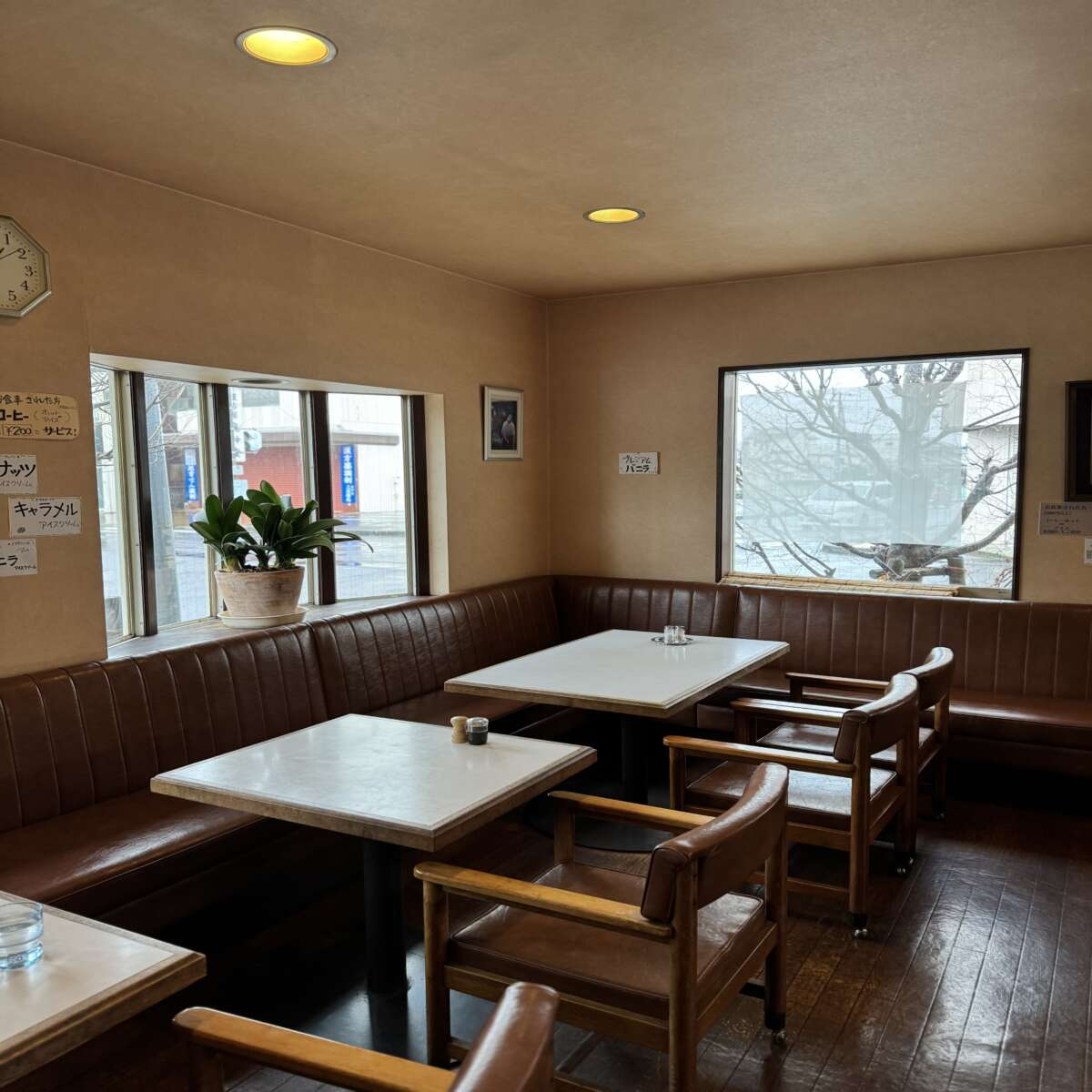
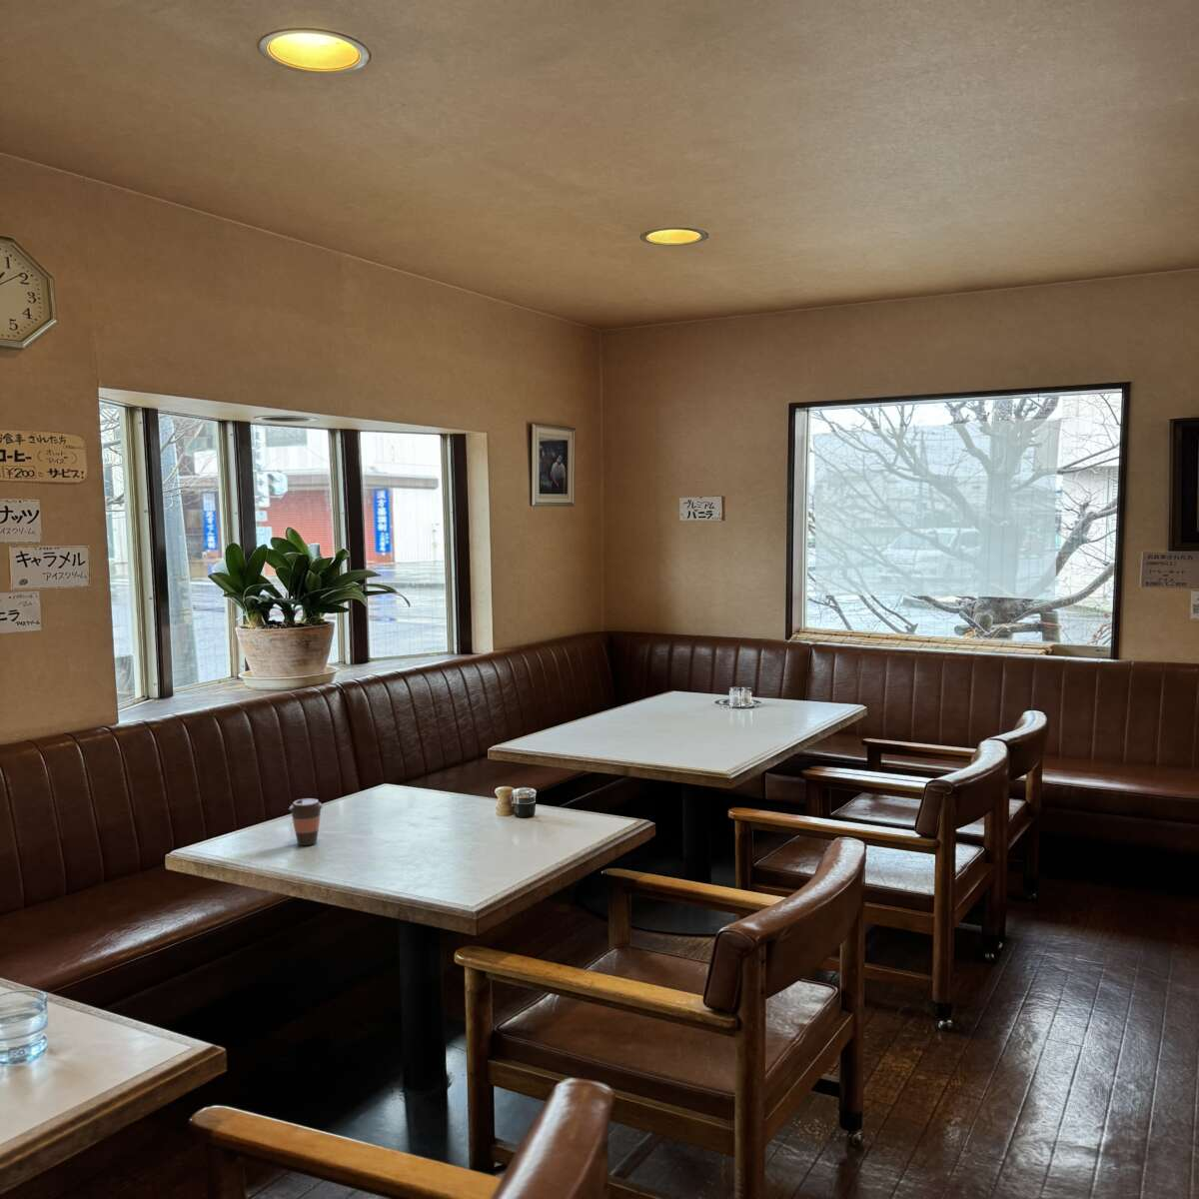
+ coffee cup [288,797,324,847]
